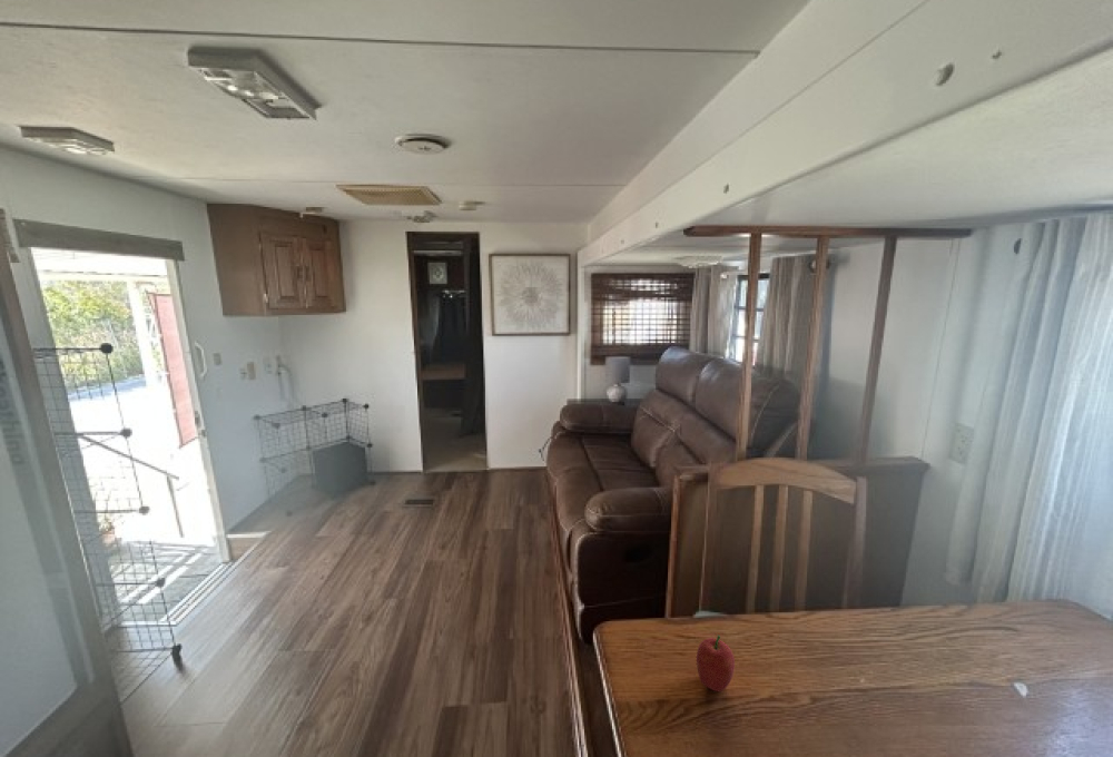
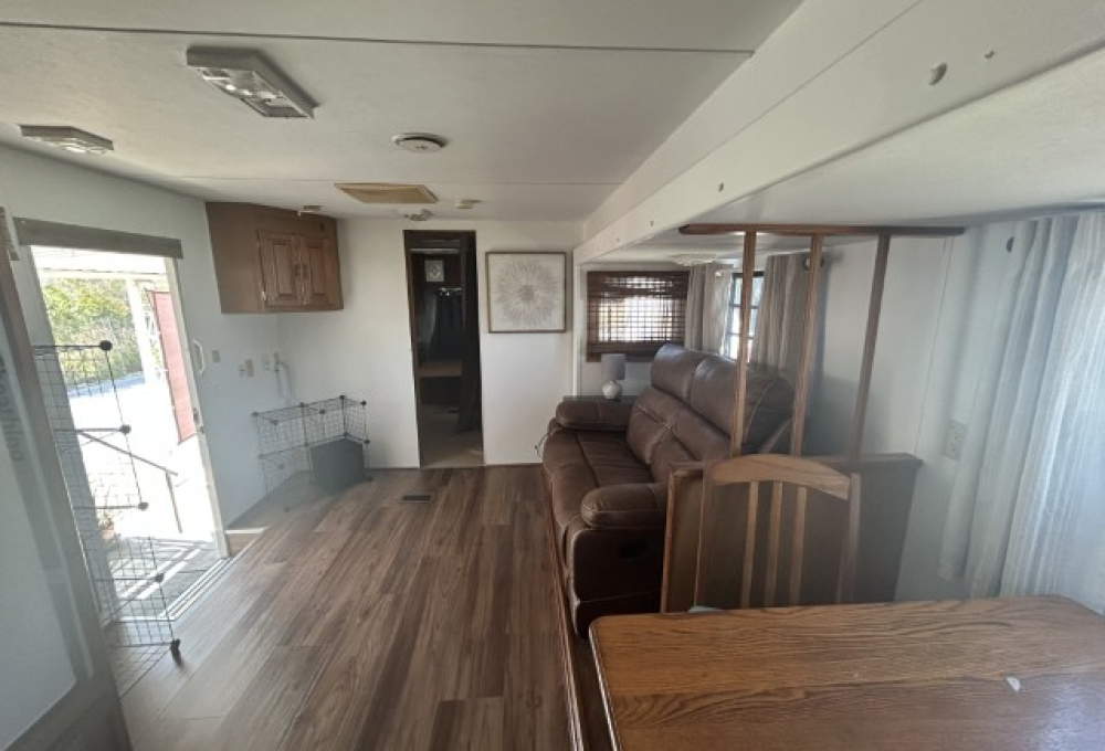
- fruit [696,635,736,692]
